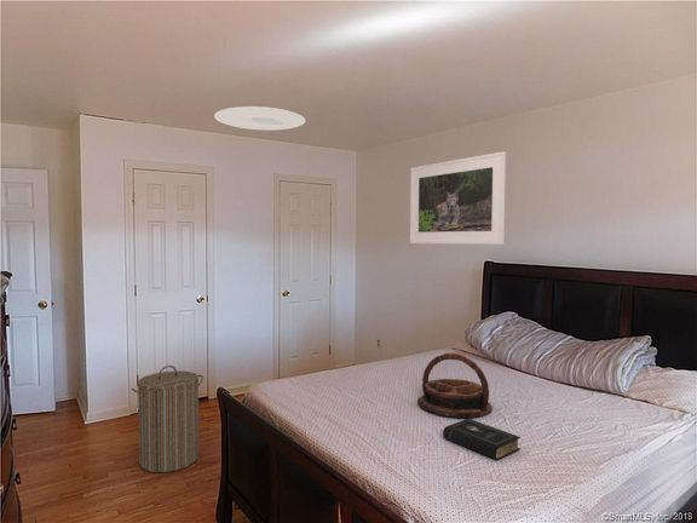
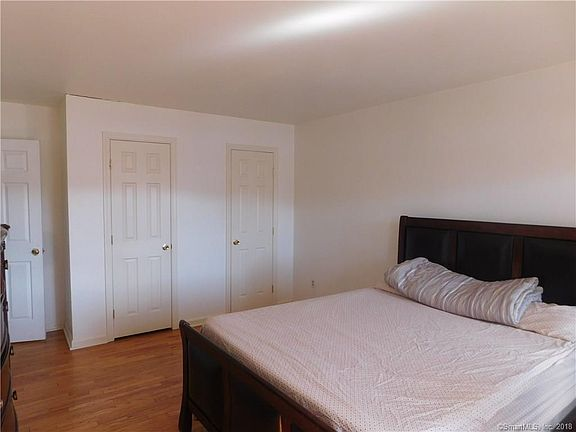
- book [442,418,522,461]
- ceiling light [213,105,306,131]
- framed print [409,150,507,246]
- serving tray [416,352,494,419]
- laundry hamper [131,364,205,473]
